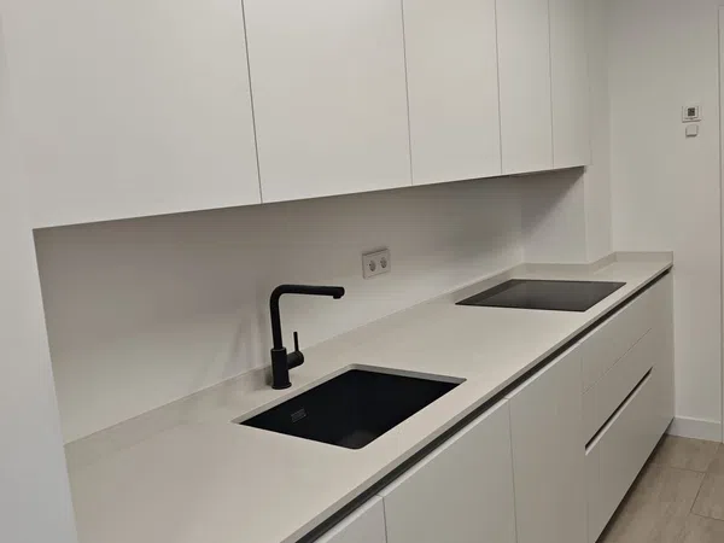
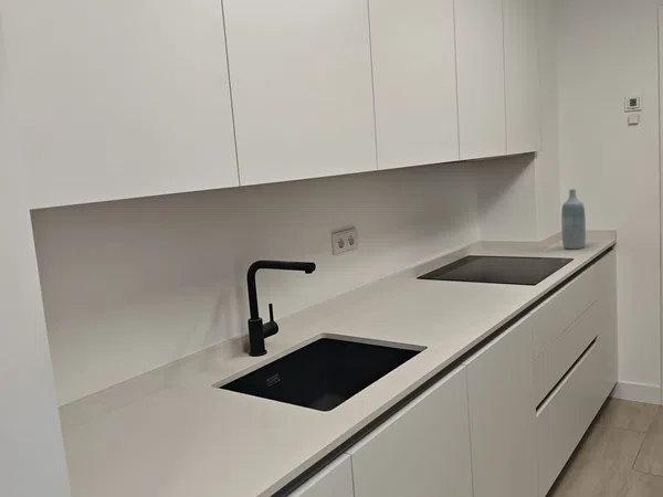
+ bottle [560,188,587,250]
